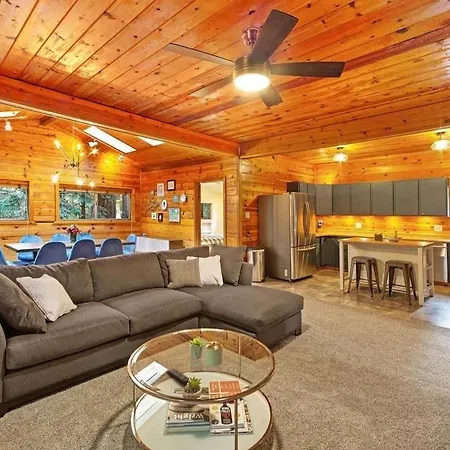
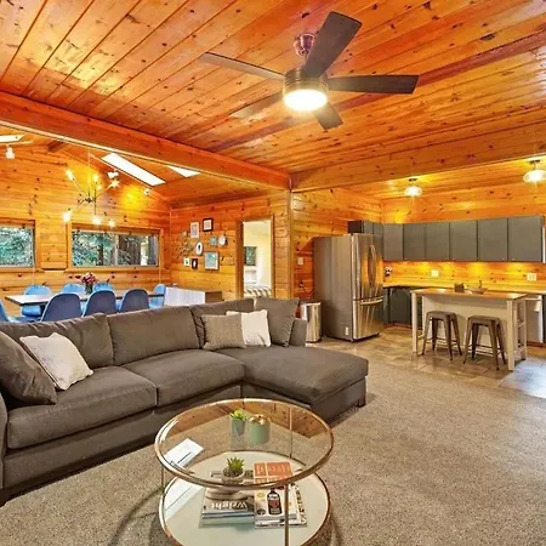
- remote control [166,368,190,386]
